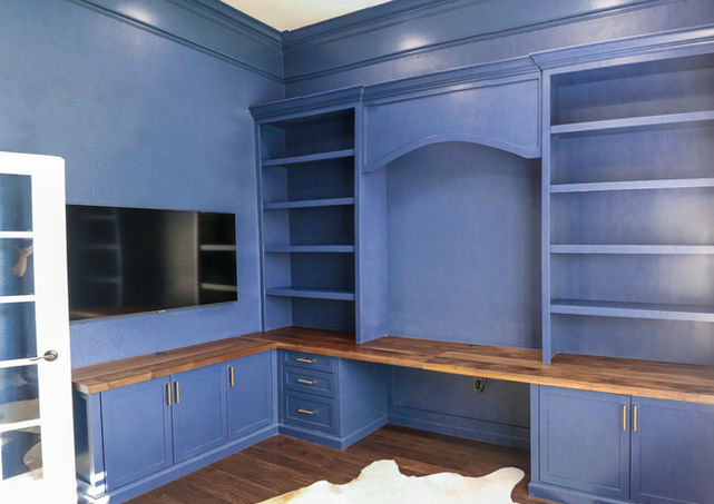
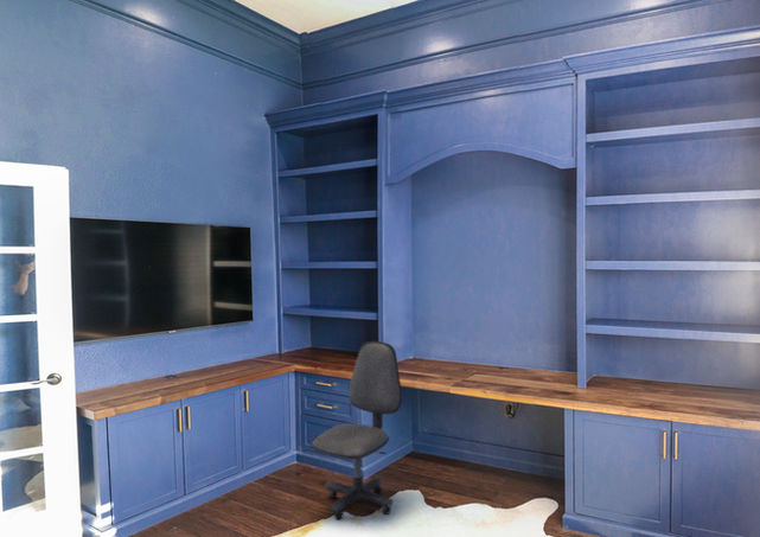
+ office chair [309,340,403,522]
